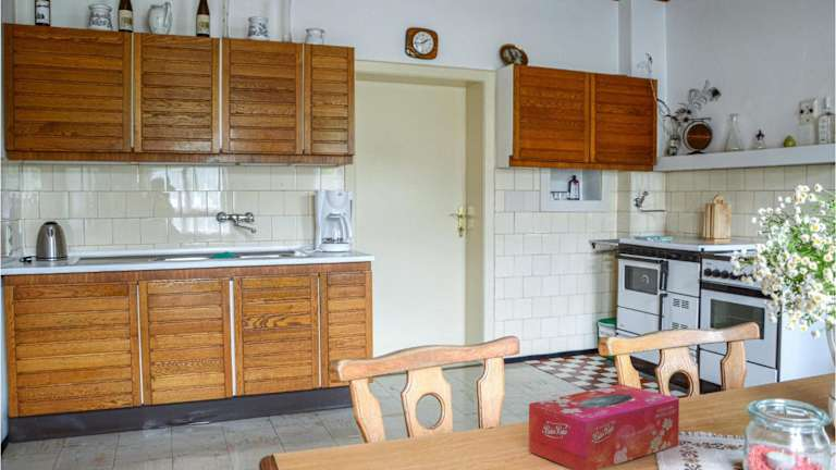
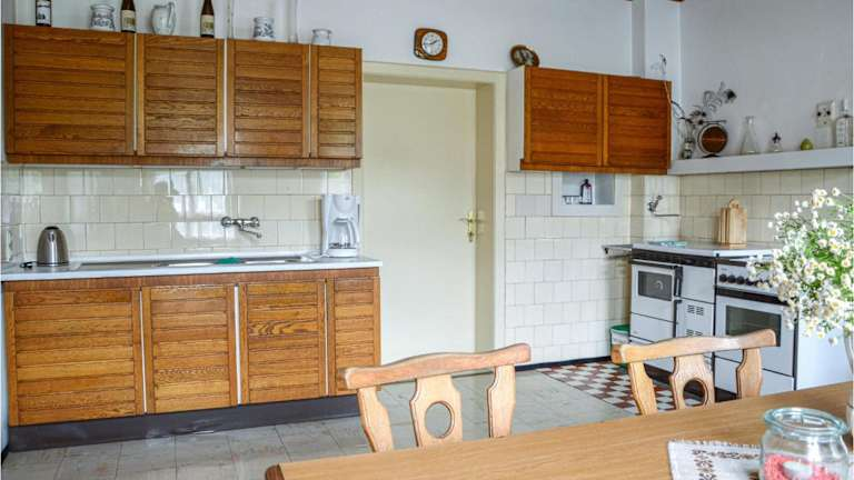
- tissue box [528,383,680,470]
